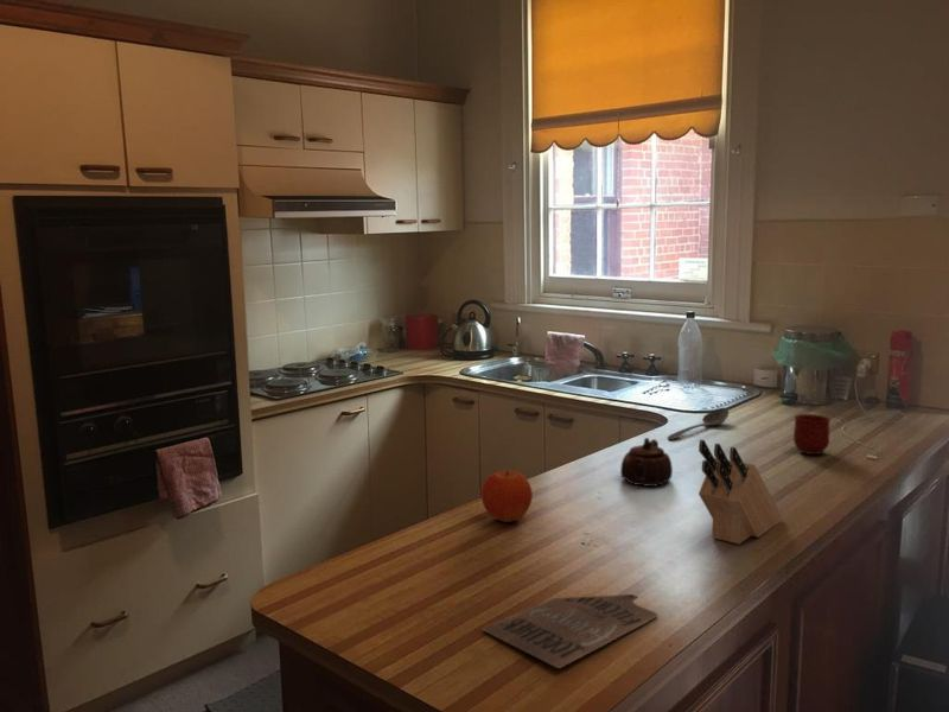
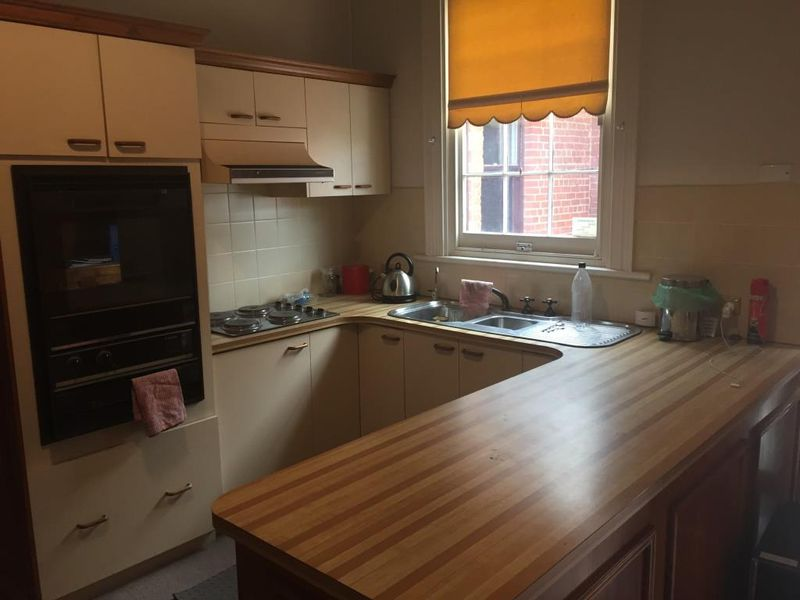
- home sign [482,593,660,669]
- knife block [698,439,783,545]
- stirrer [667,407,730,440]
- mug [792,413,832,456]
- fruit [480,470,534,523]
- teapot [619,437,674,488]
